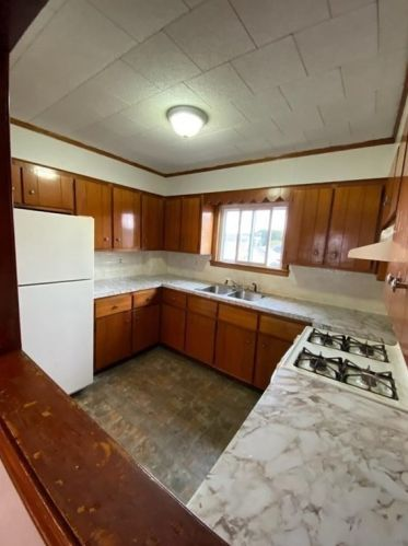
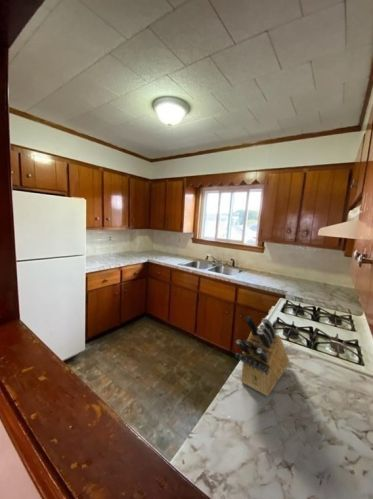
+ knife block [234,315,290,397]
